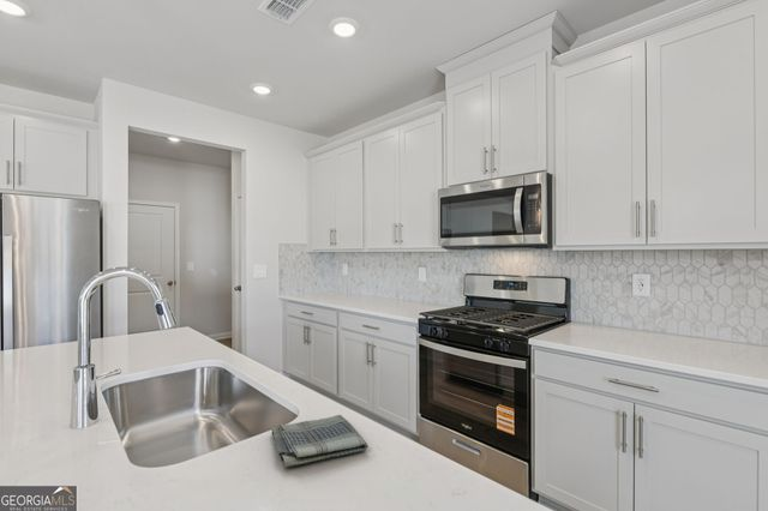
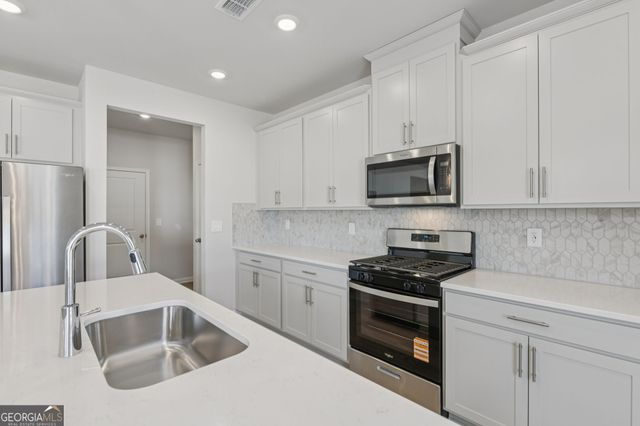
- dish towel [270,414,370,469]
